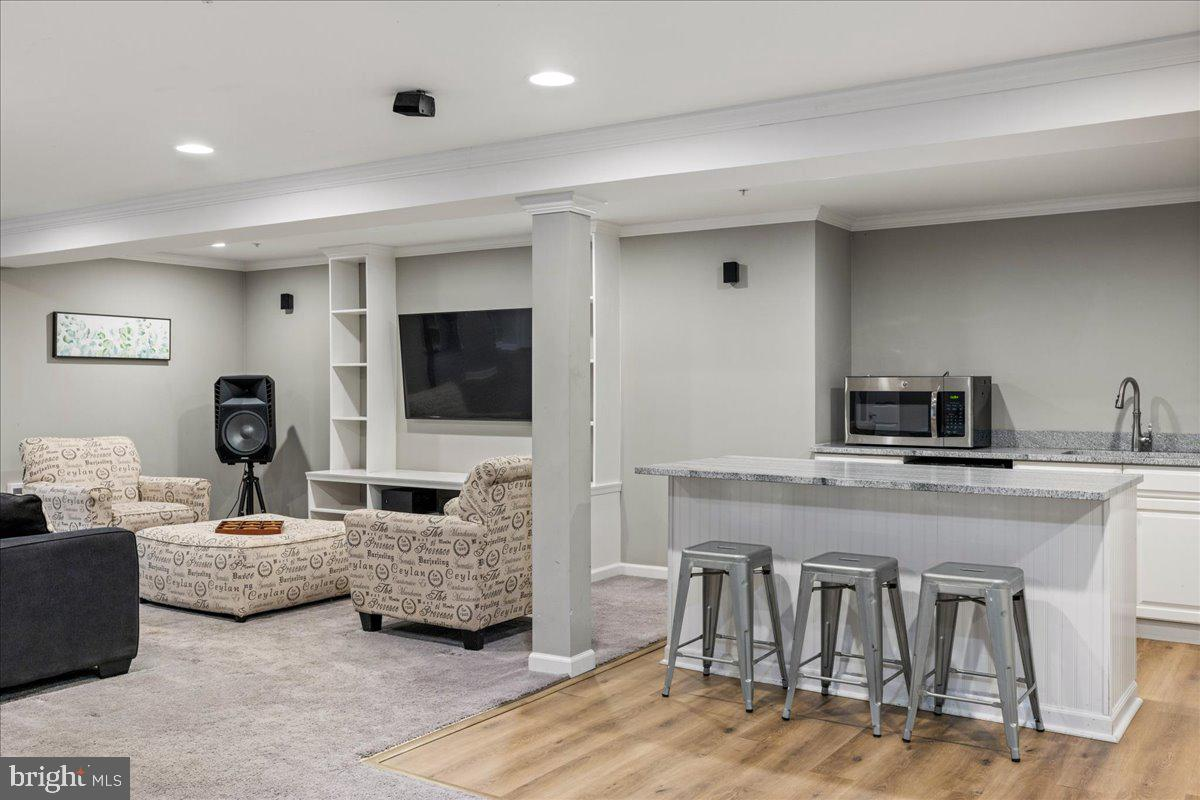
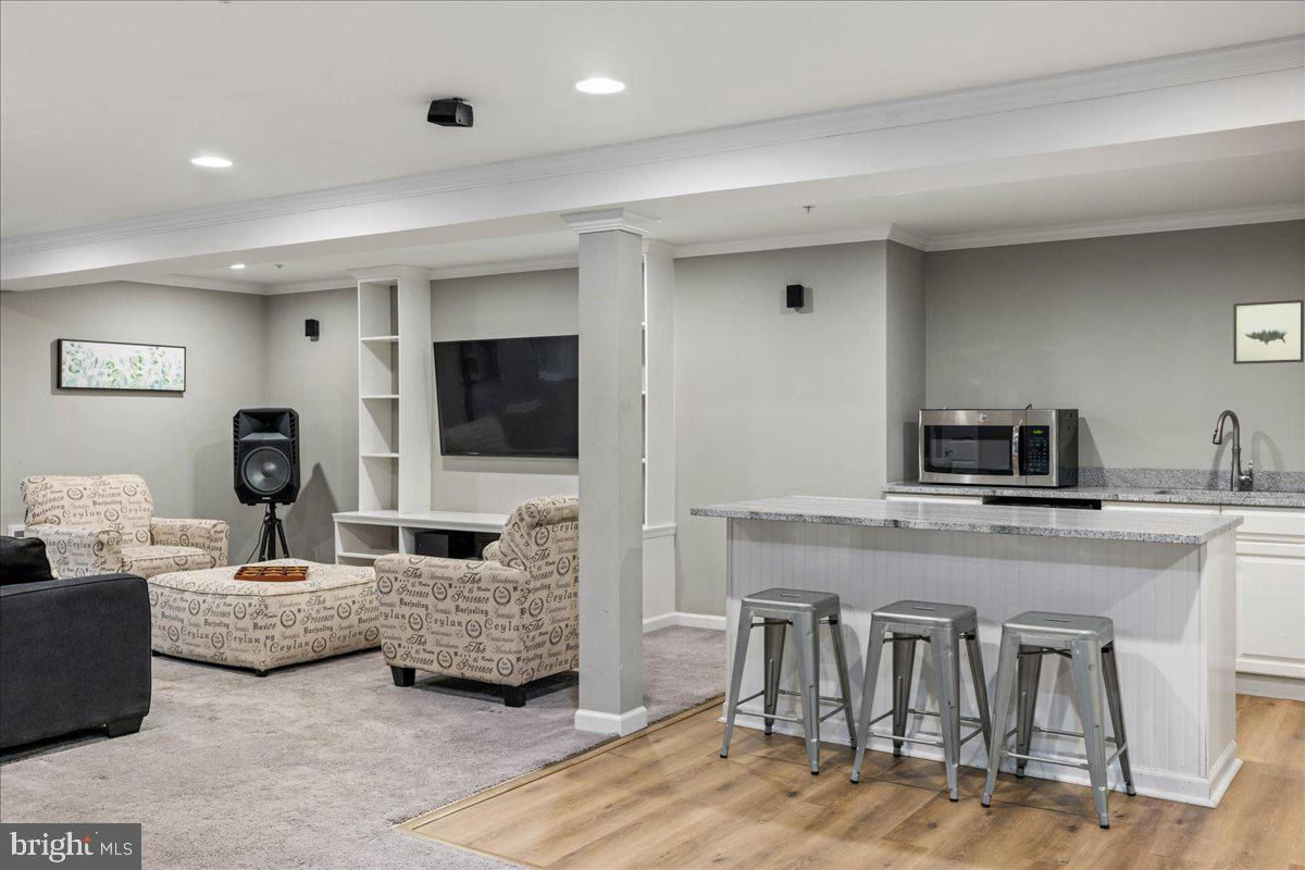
+ wall art [1232,299,1305,365]
